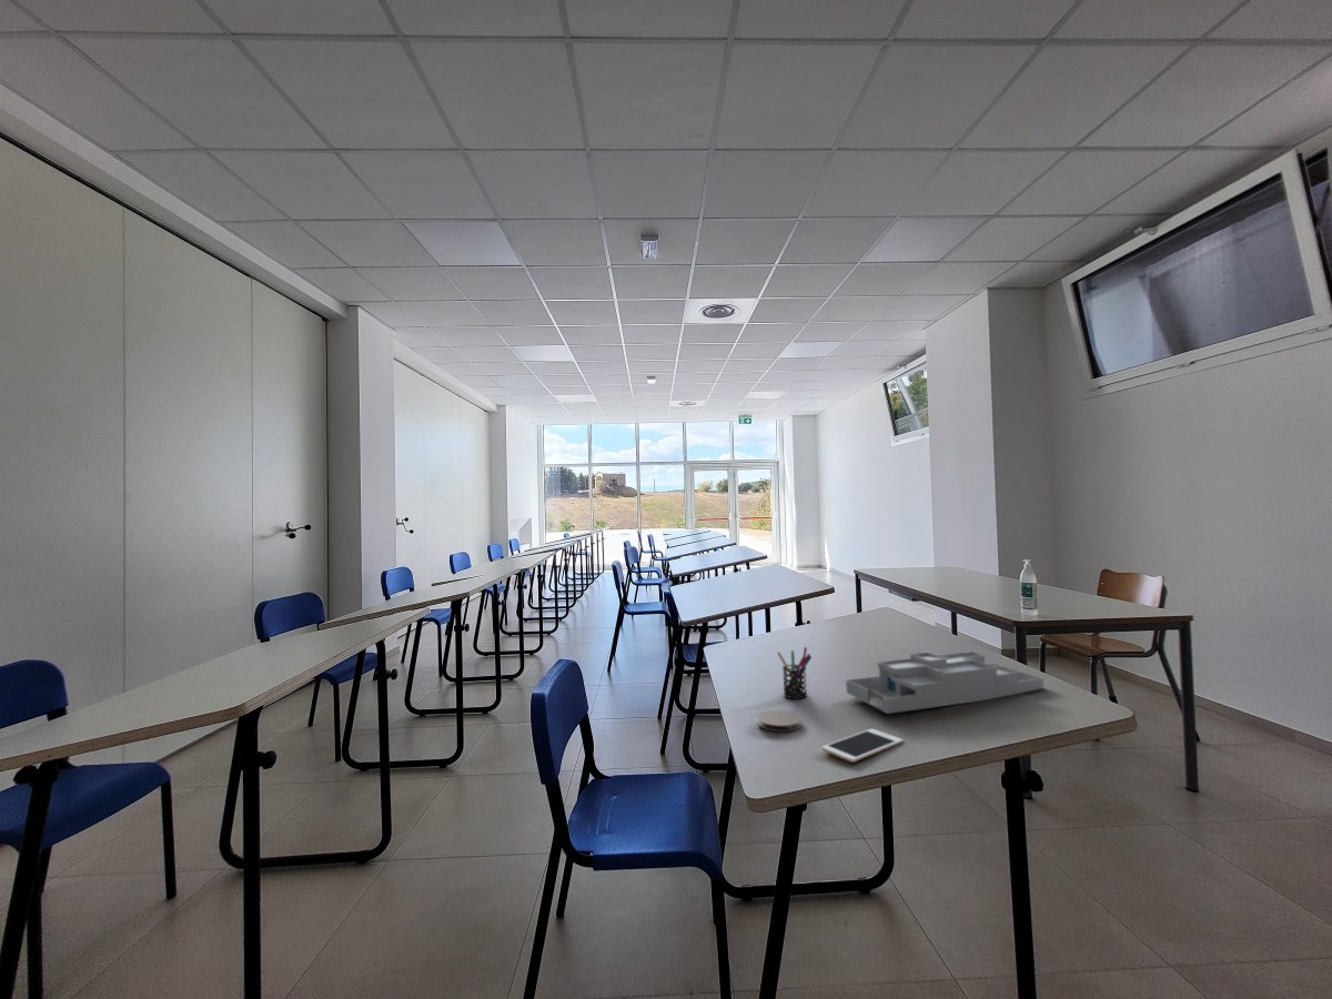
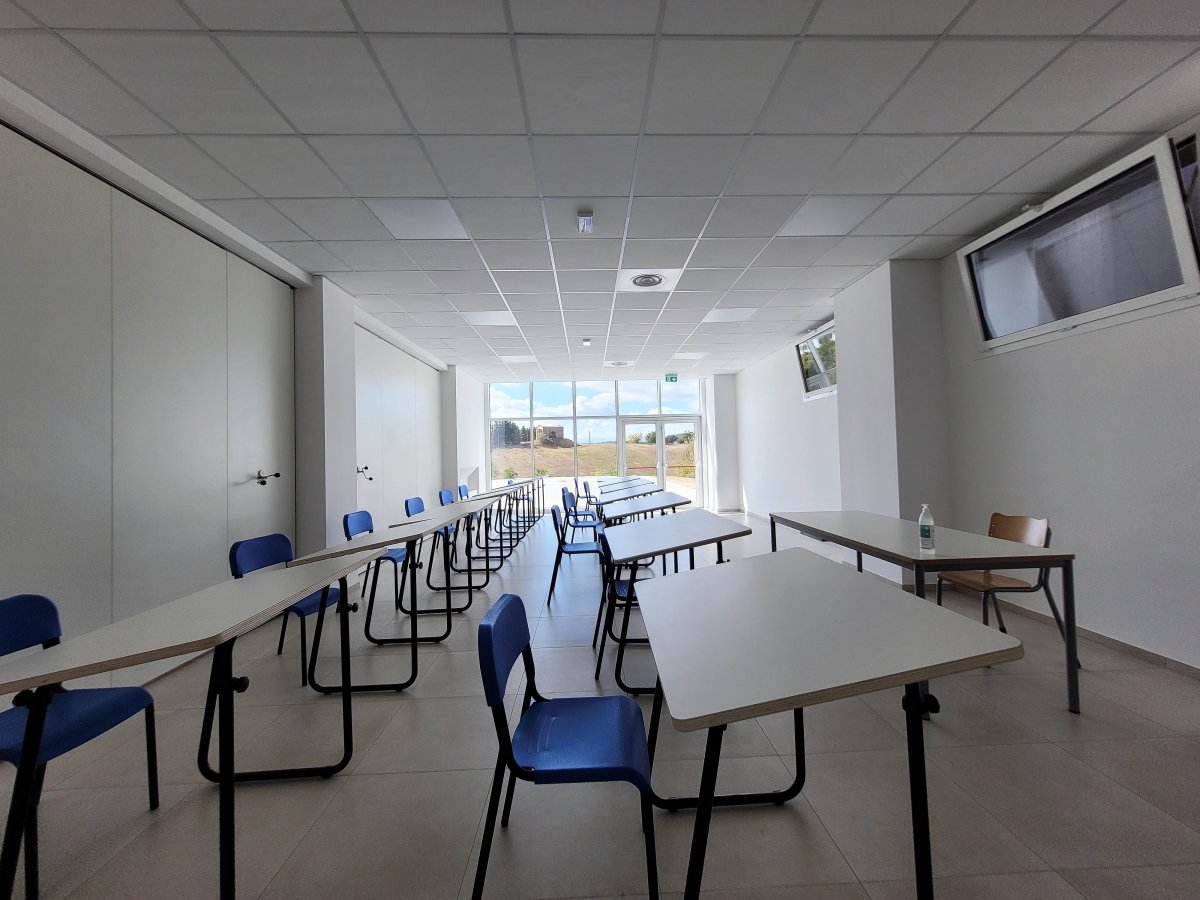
- cell phone [820,728,905,764]
- pen holder [776,646,813,699]
- desk organizer [845,650,1045,715]
- coaster [757,709,804,733]
